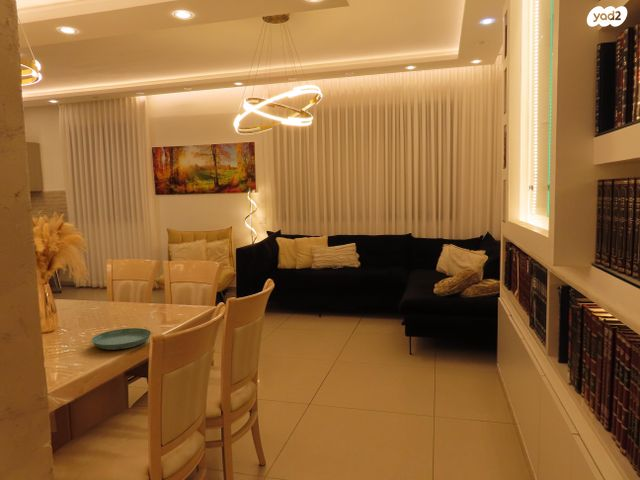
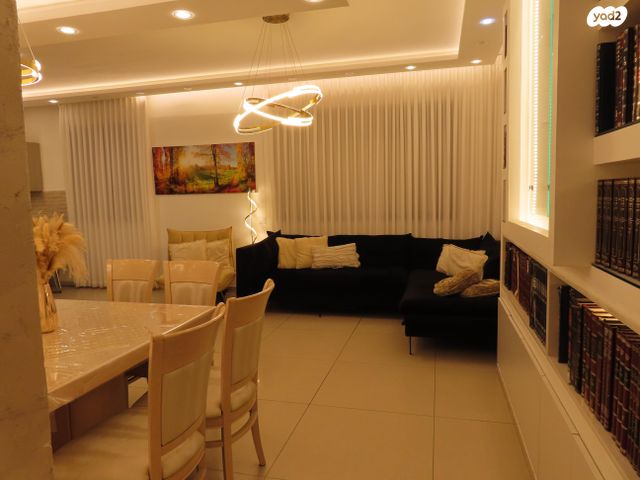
- saucer [91,327,152,351]
